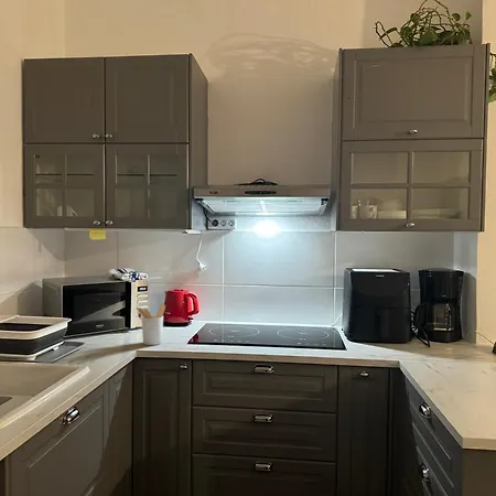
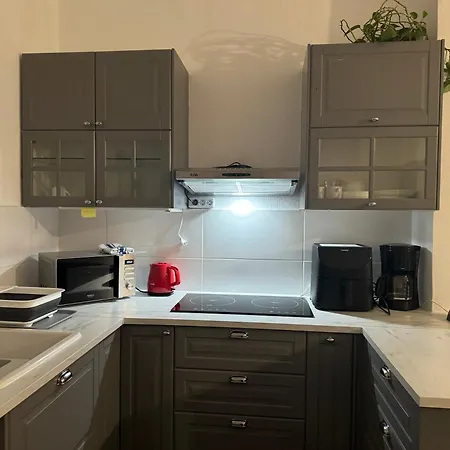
- utensil holder [136,303,166,346]
